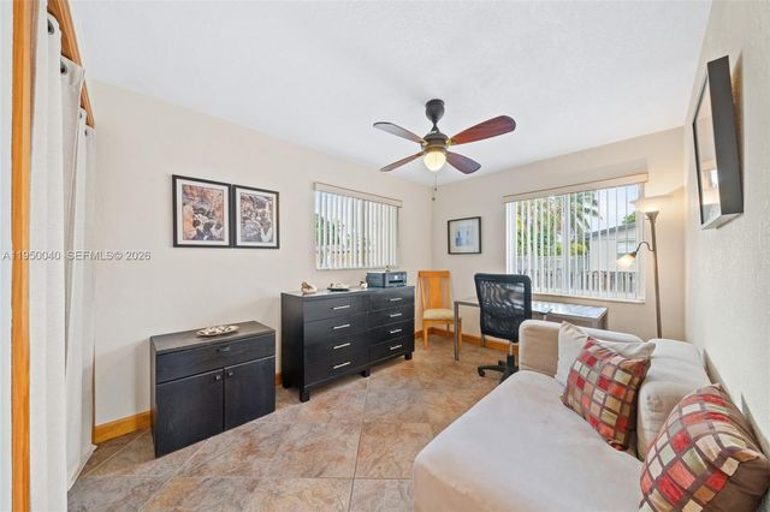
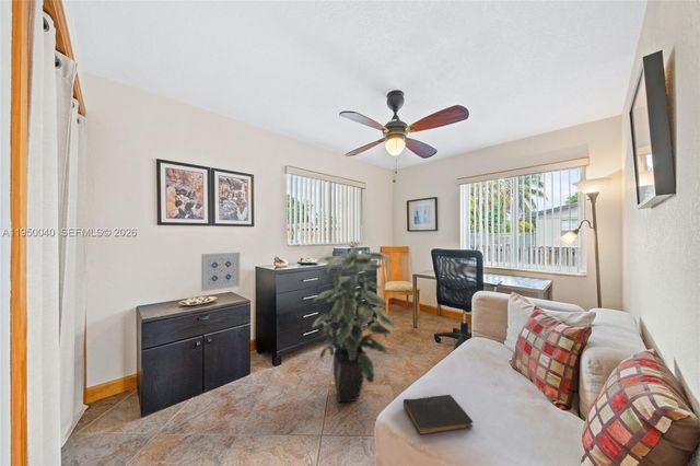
+ wall art [200,252,241,292]
+ indoor plant [311,242,396,404]
+ book [402,394,474,436]
